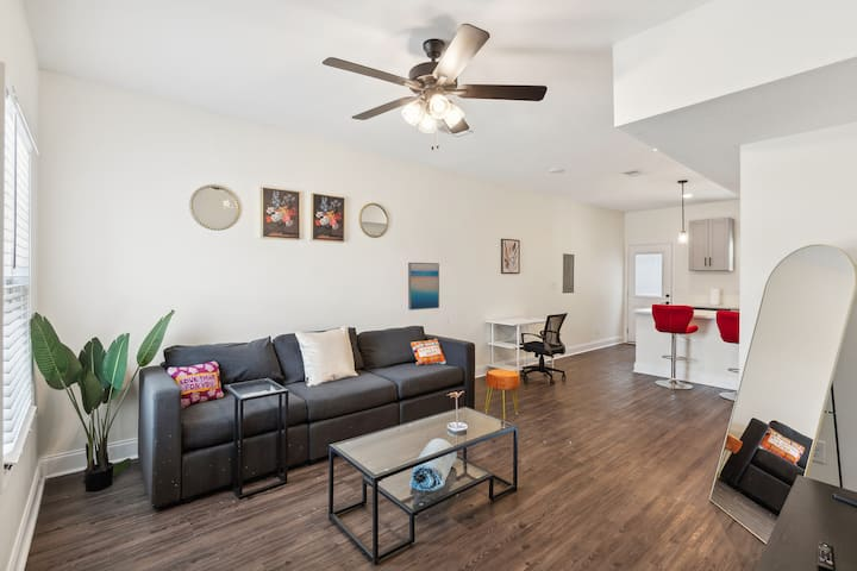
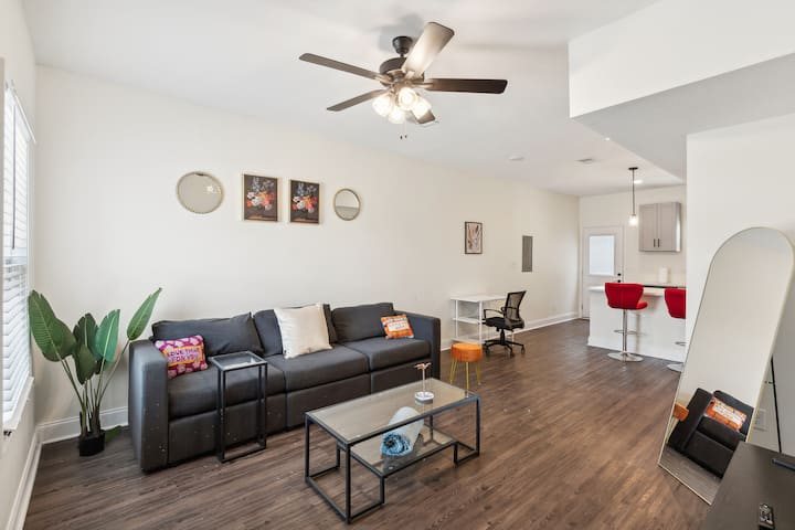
- wall art [407,262,440,312]
